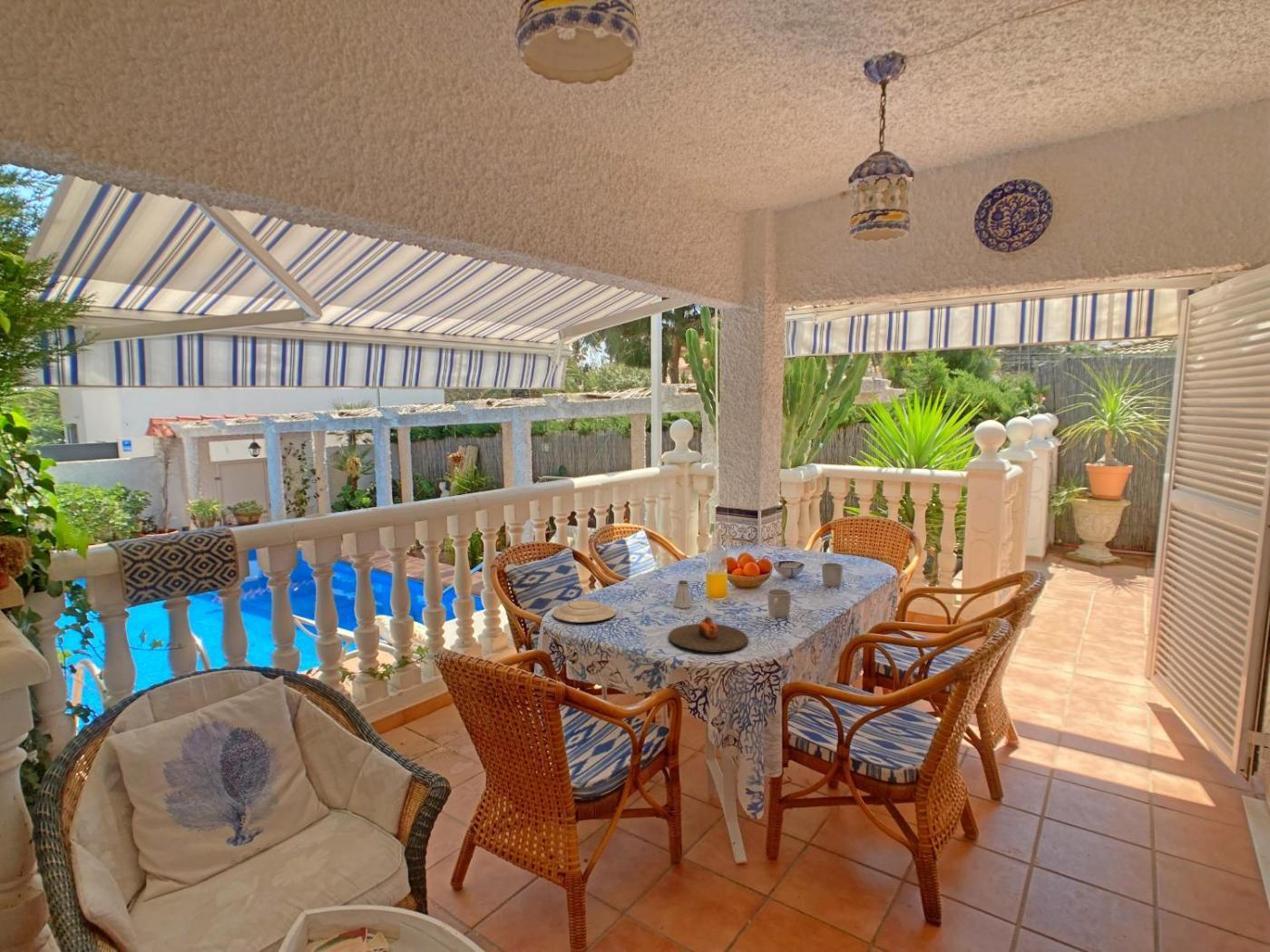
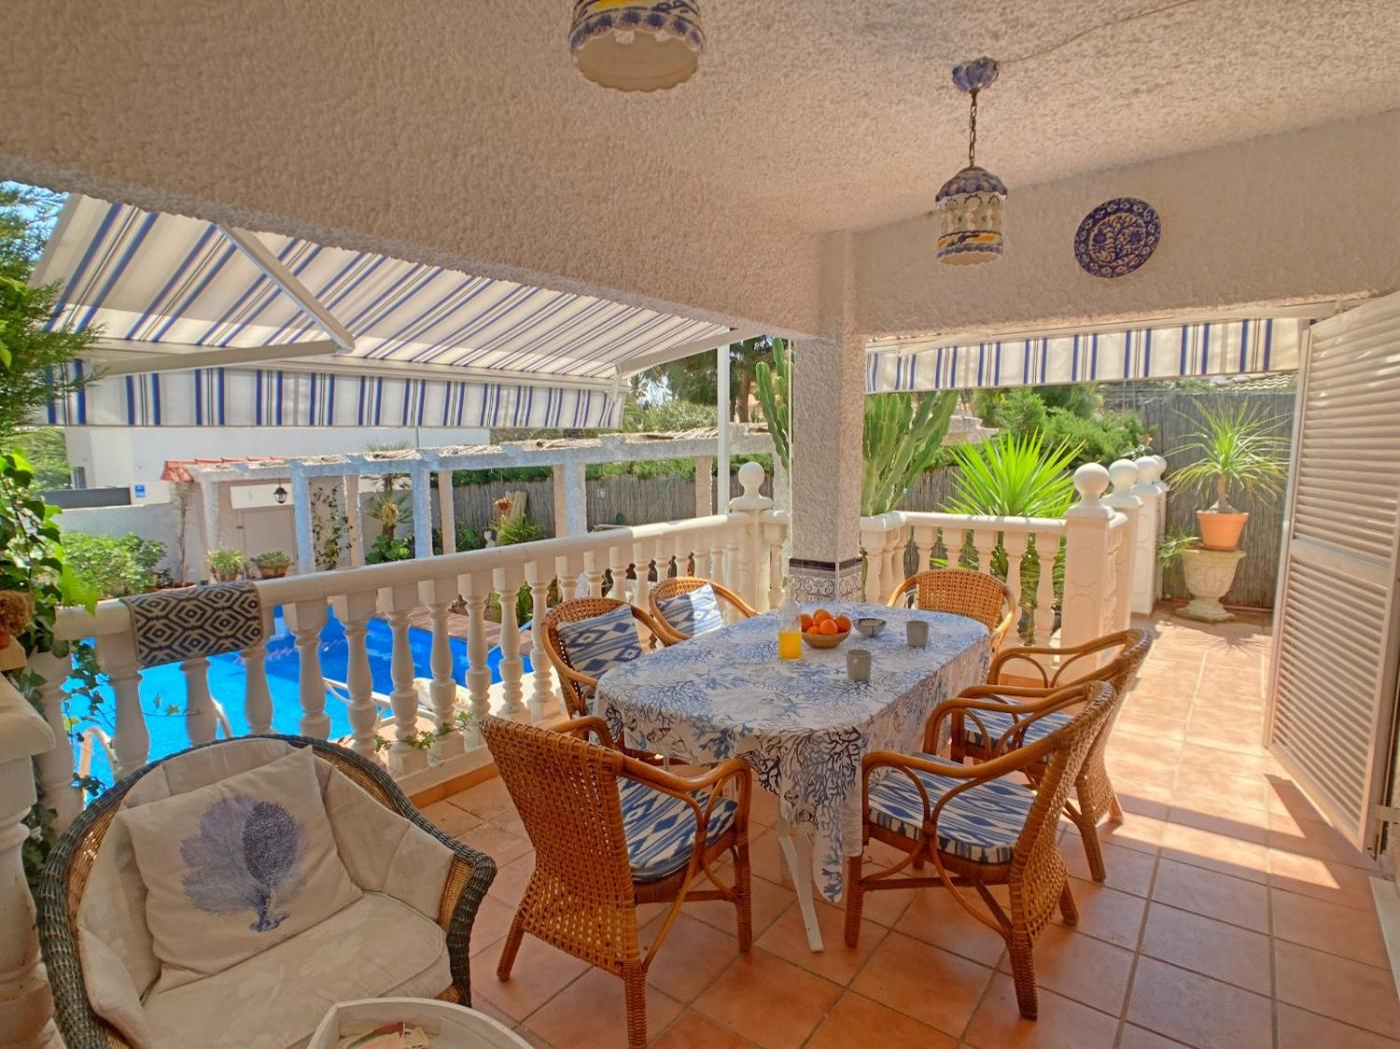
- saltshaker [673,579,692,609]
- plate [552,599,617,624]
- plate [668,615,749,653]
